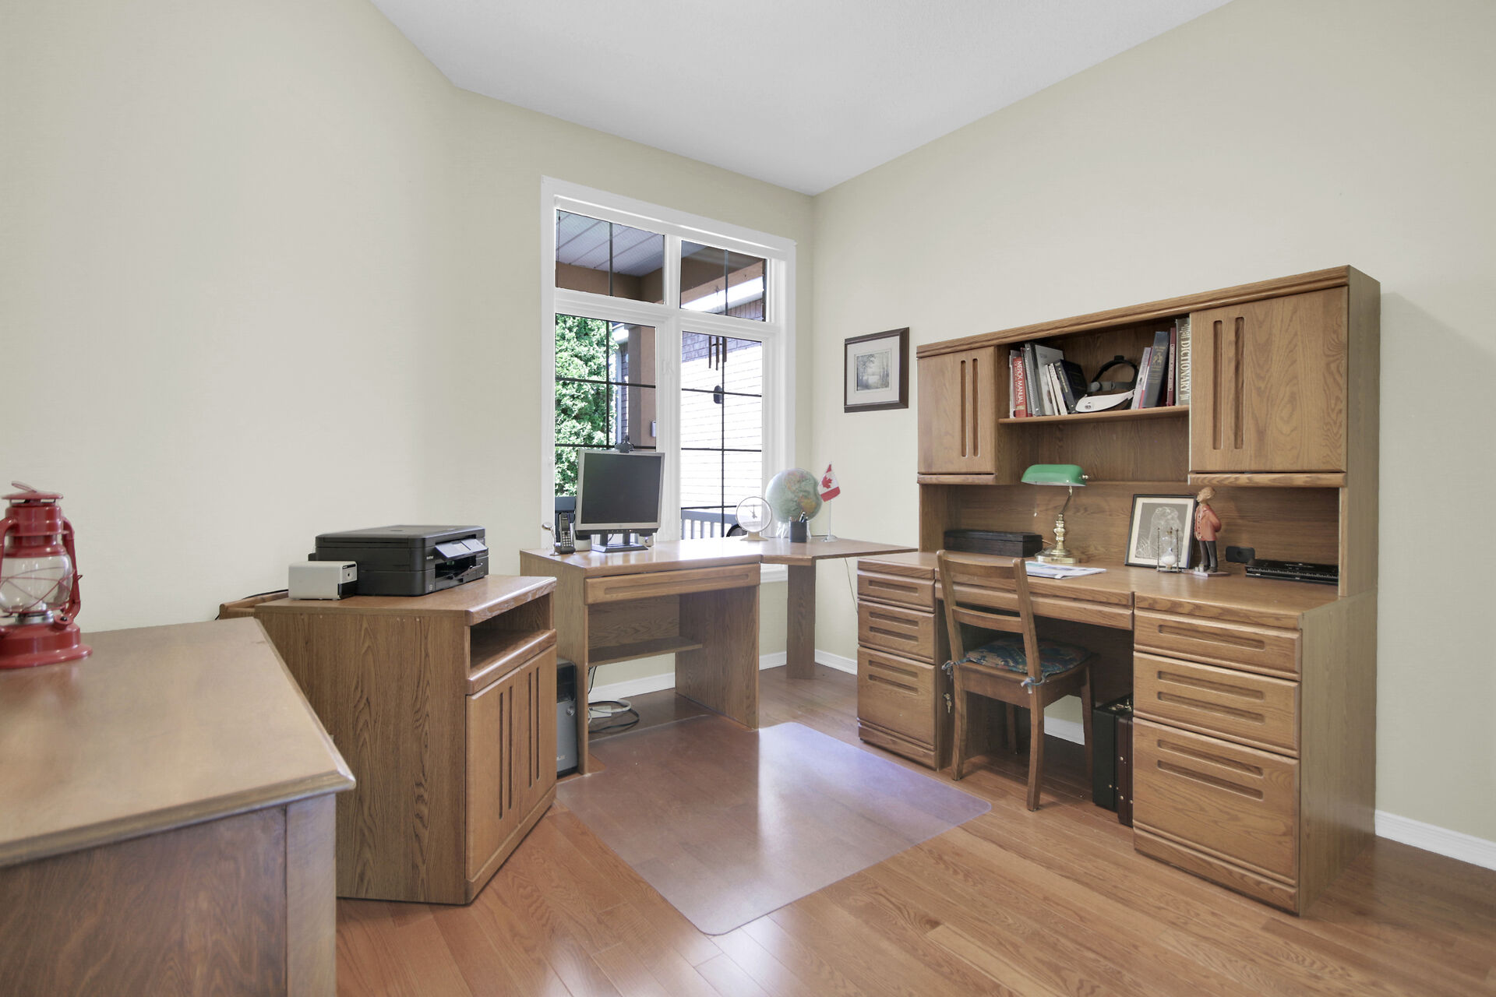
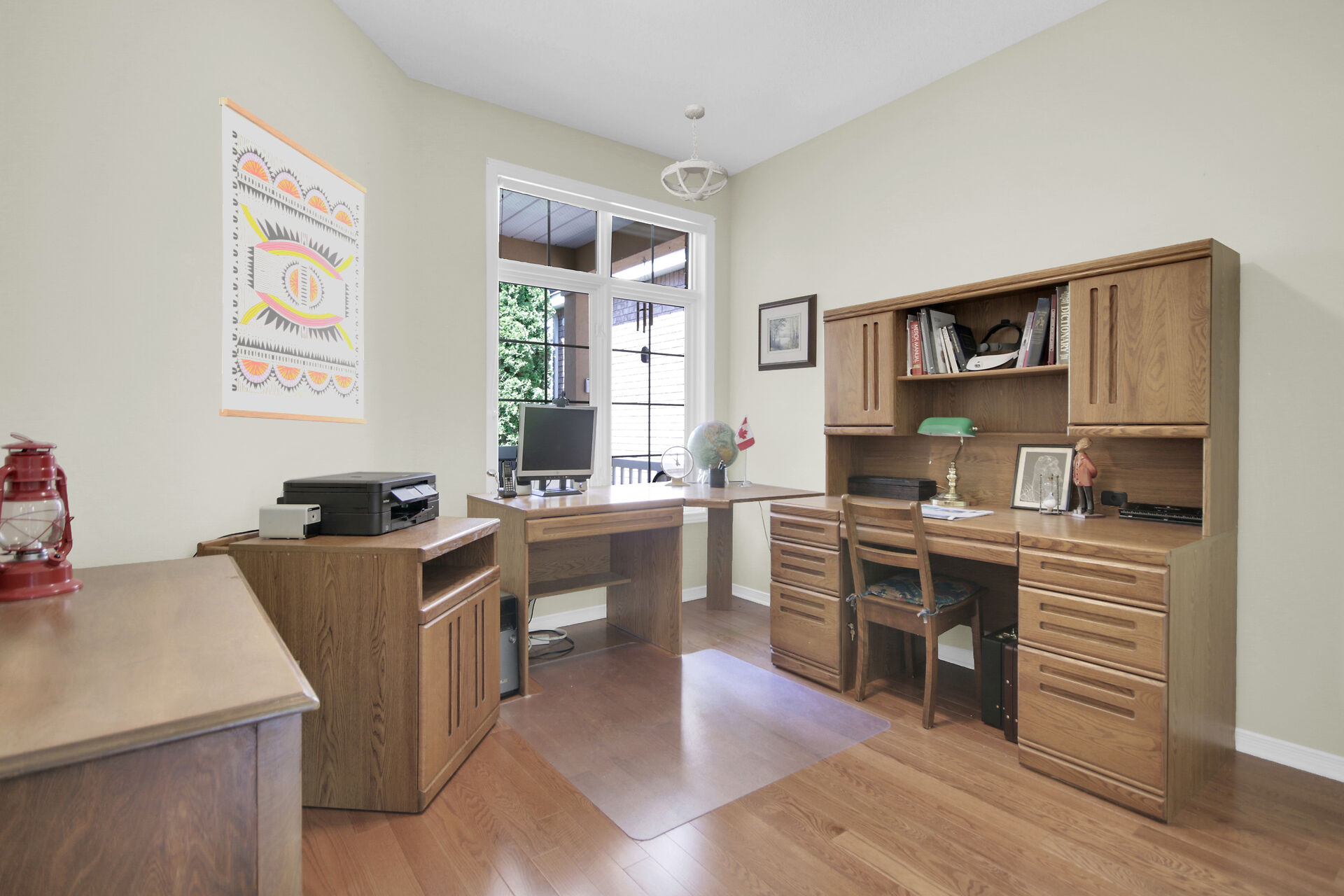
+ wall art [218,97,367,424]
+ ceiling light fixture [660,104,729,202]
